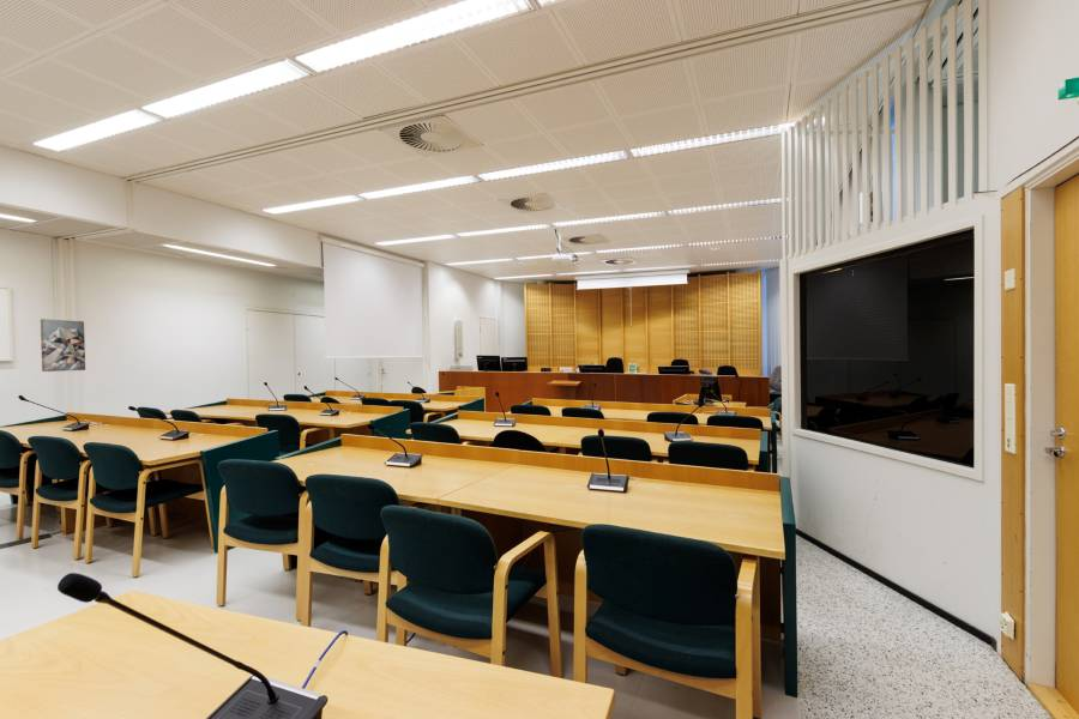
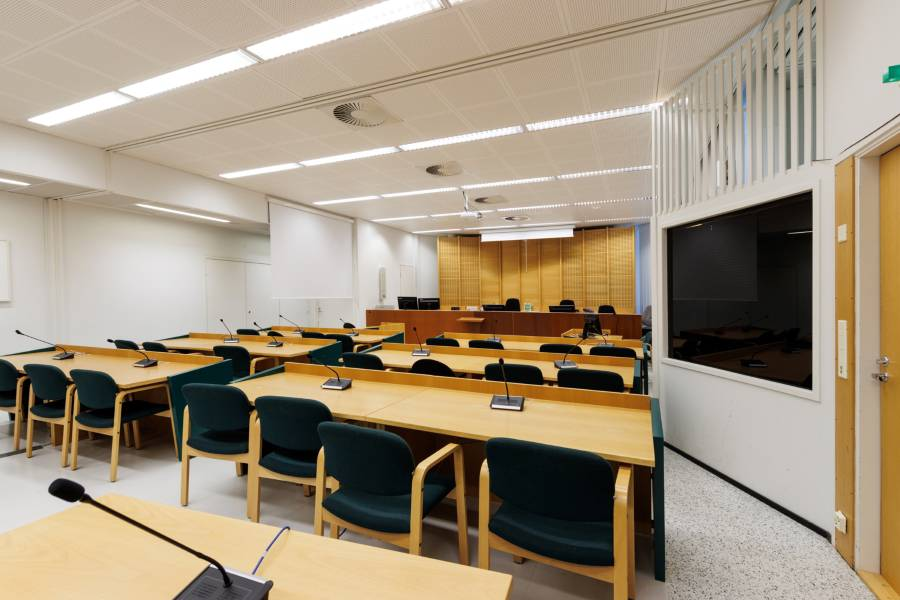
- wall art [40,318,86,373]
